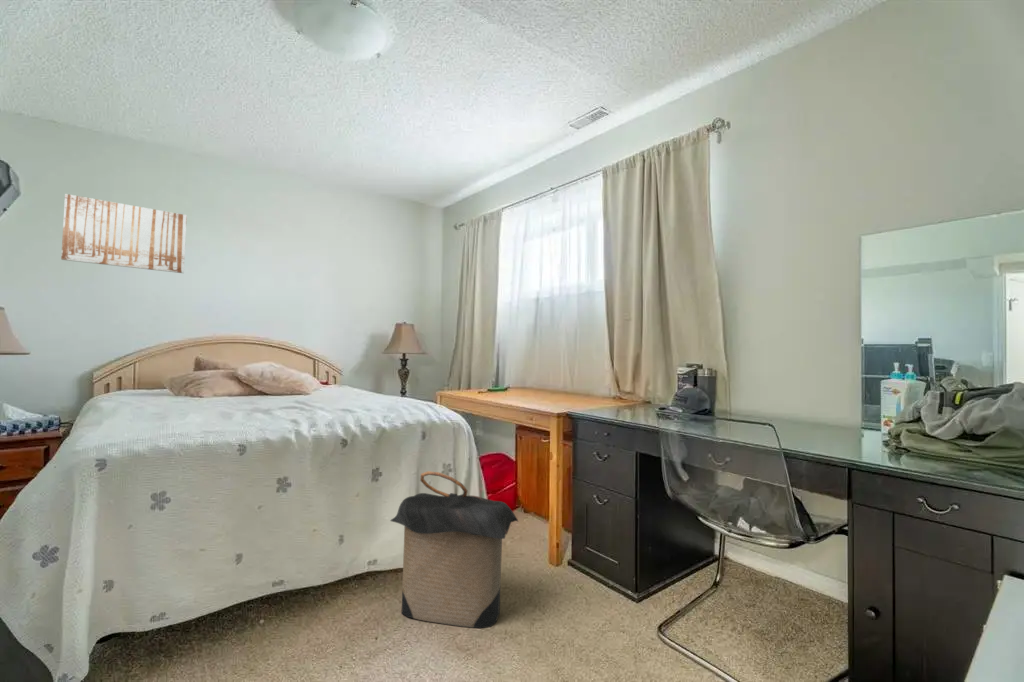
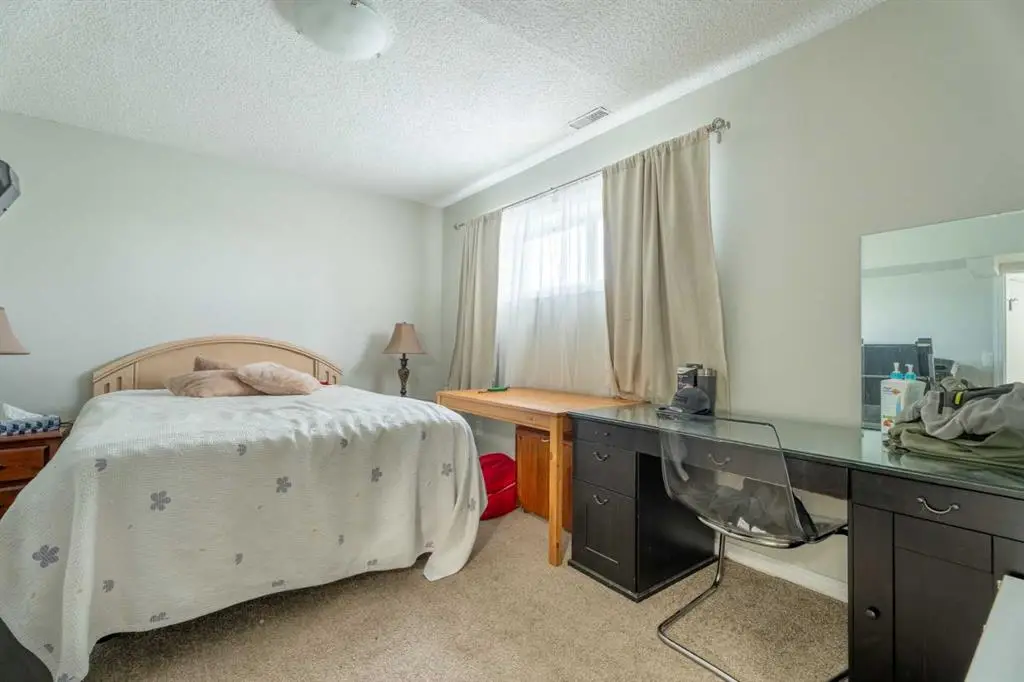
- wall art [60,193,188,274]
- laundry hamper [389,470,519,629]
